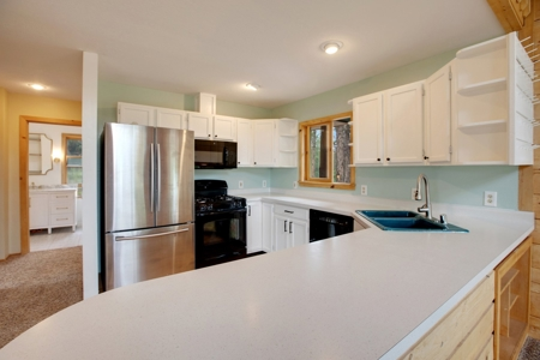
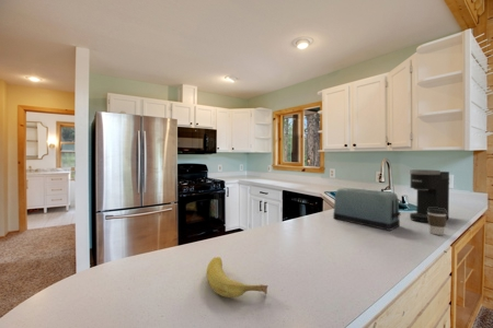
+ toaster [332,187,402,232]
+ coffee maker [409,168,450,223]
+ coffee cup [427,208,447,236]
+ fruit [206,256,268,298]
